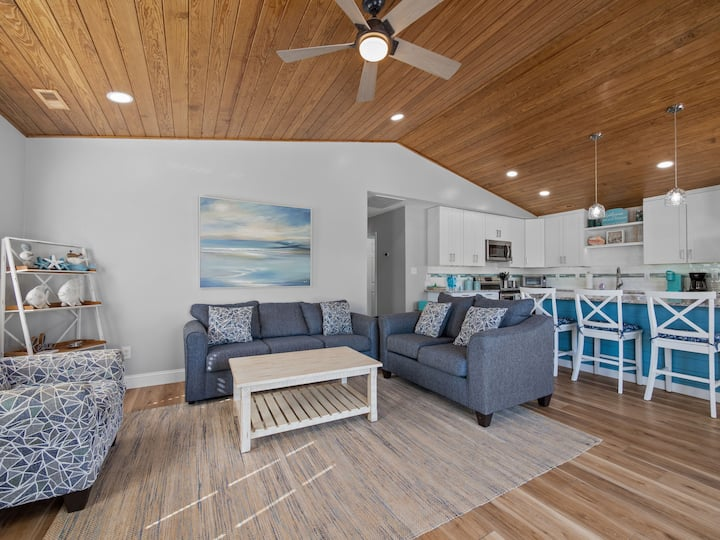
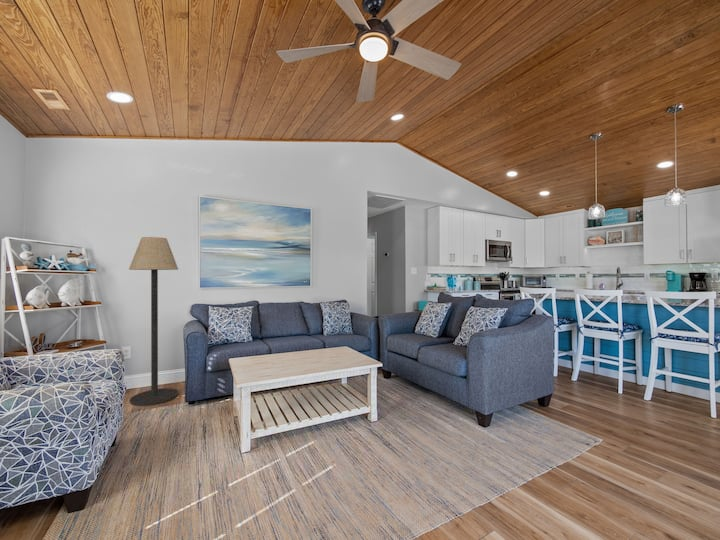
+ floor lamp [128,236,179,407]
